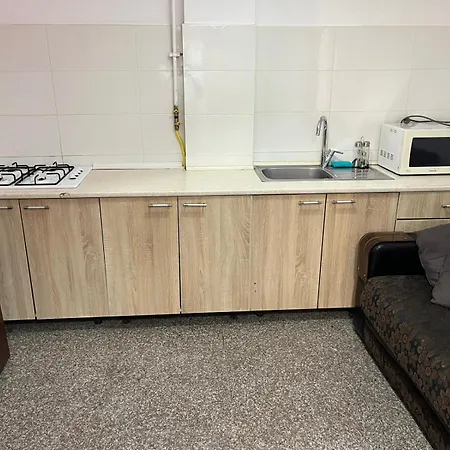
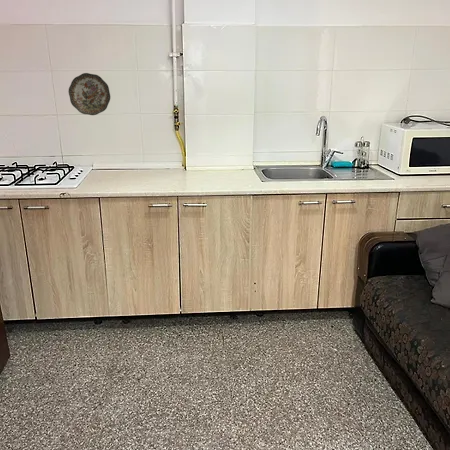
+ decorative plate [67,72,111,116]
